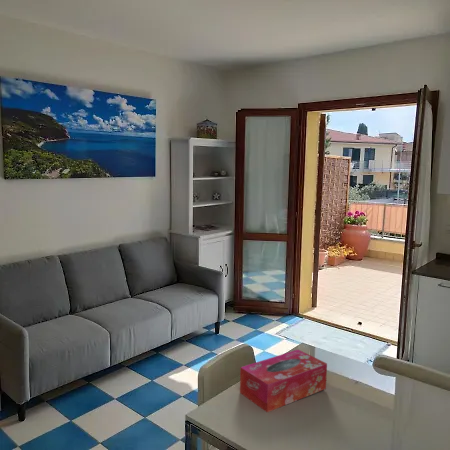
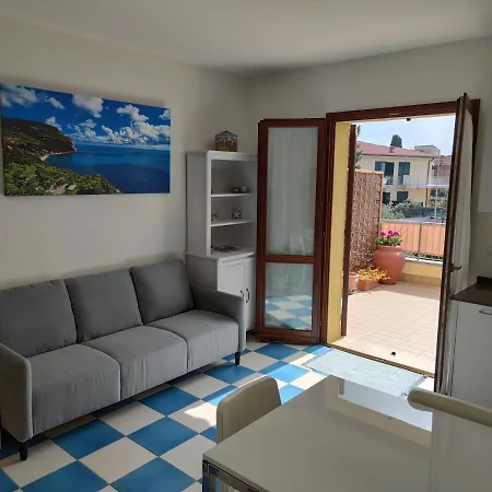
- tissue box [239,349,328,413]
